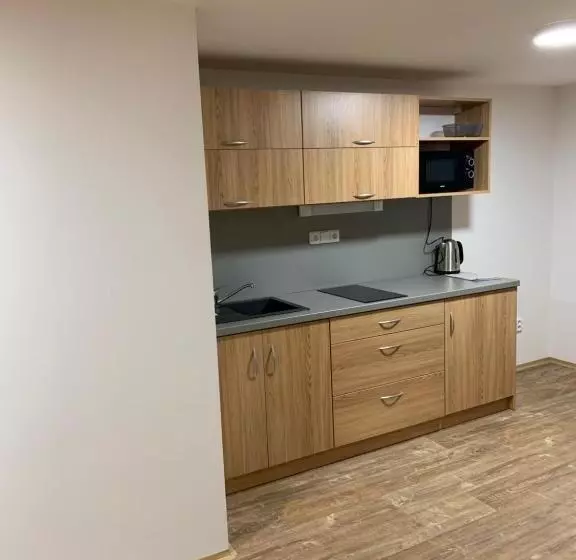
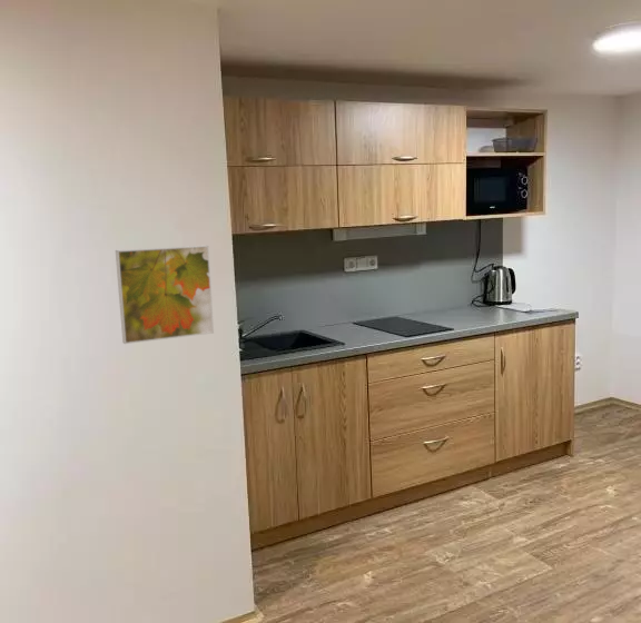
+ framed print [115,245,215,345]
